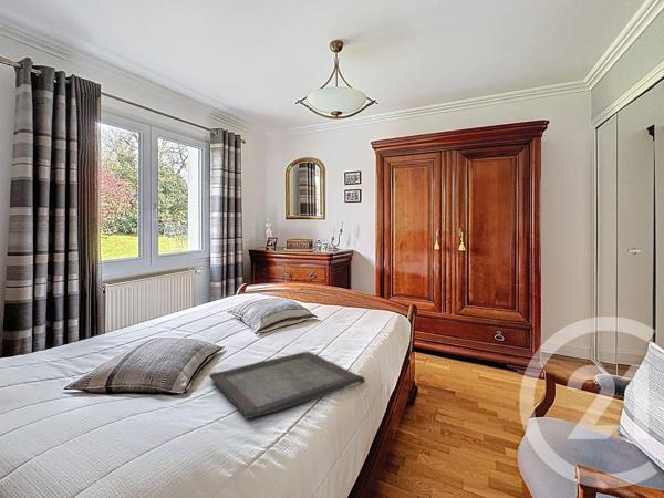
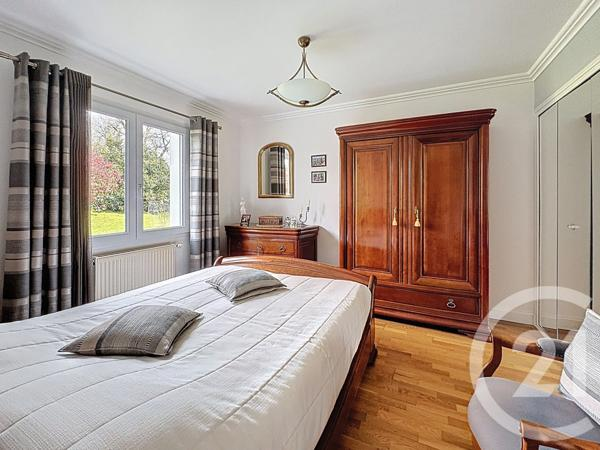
- serving tray [208,350,366,419]
